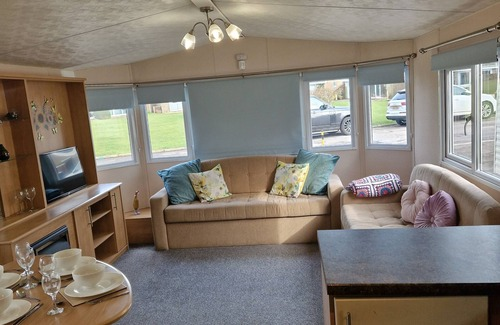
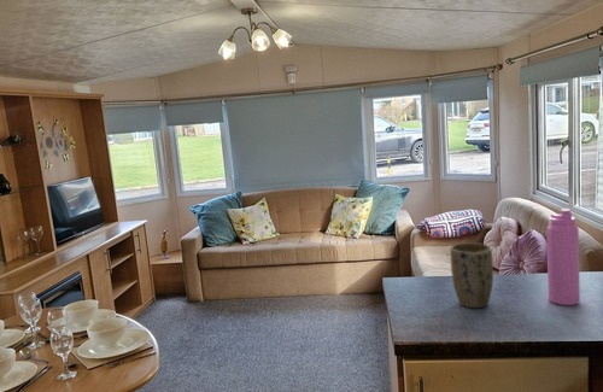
+ plant pot [450,241,494,309]
+ water bottle [545,207,581,306]
